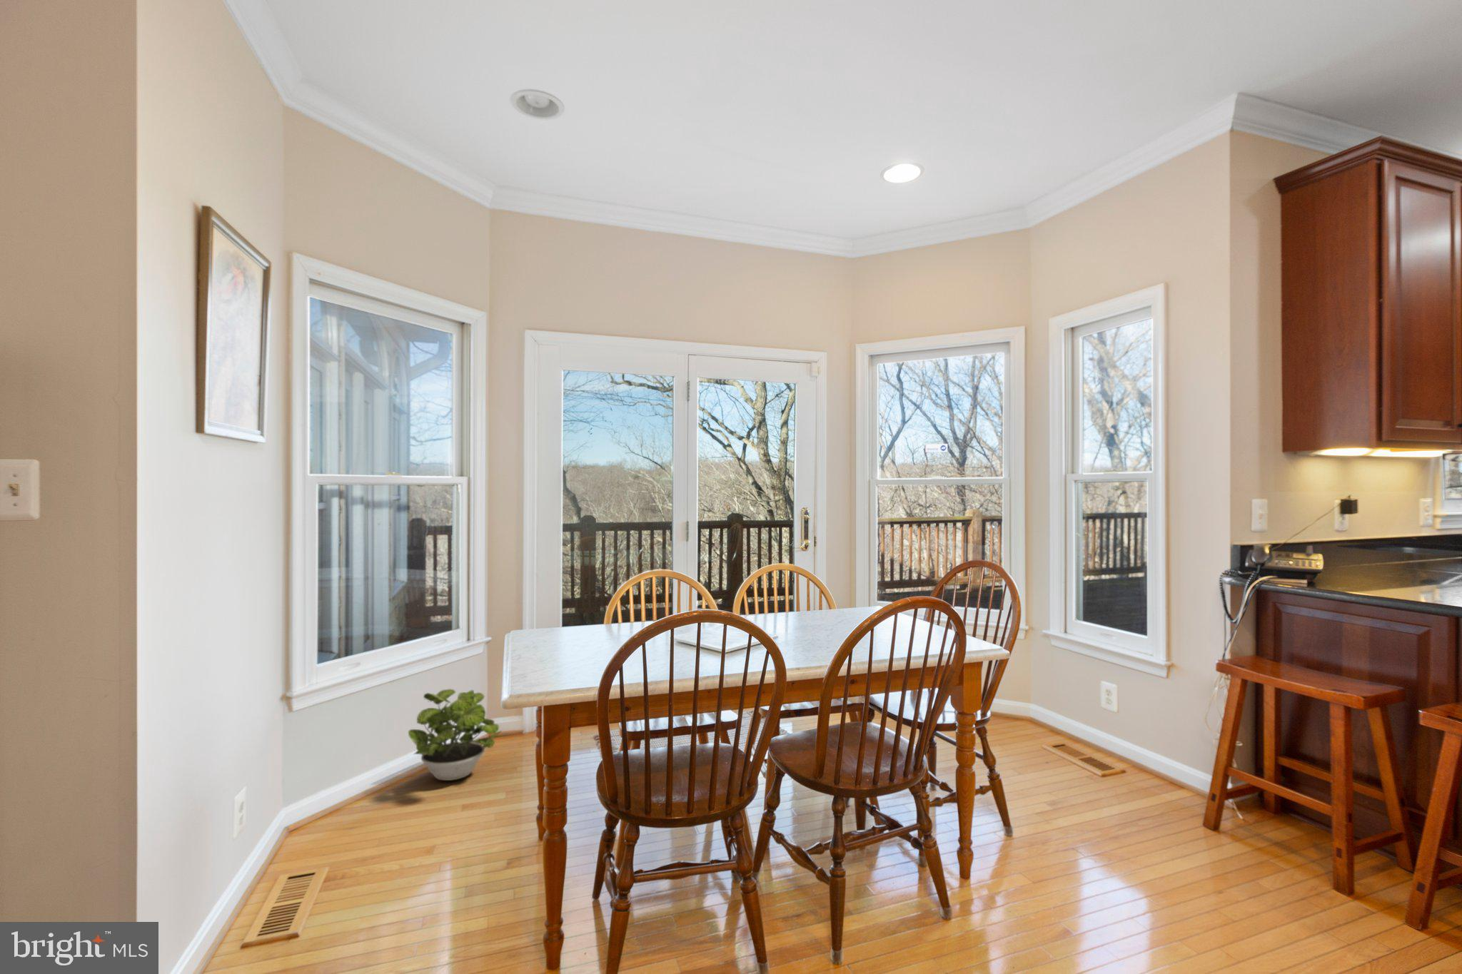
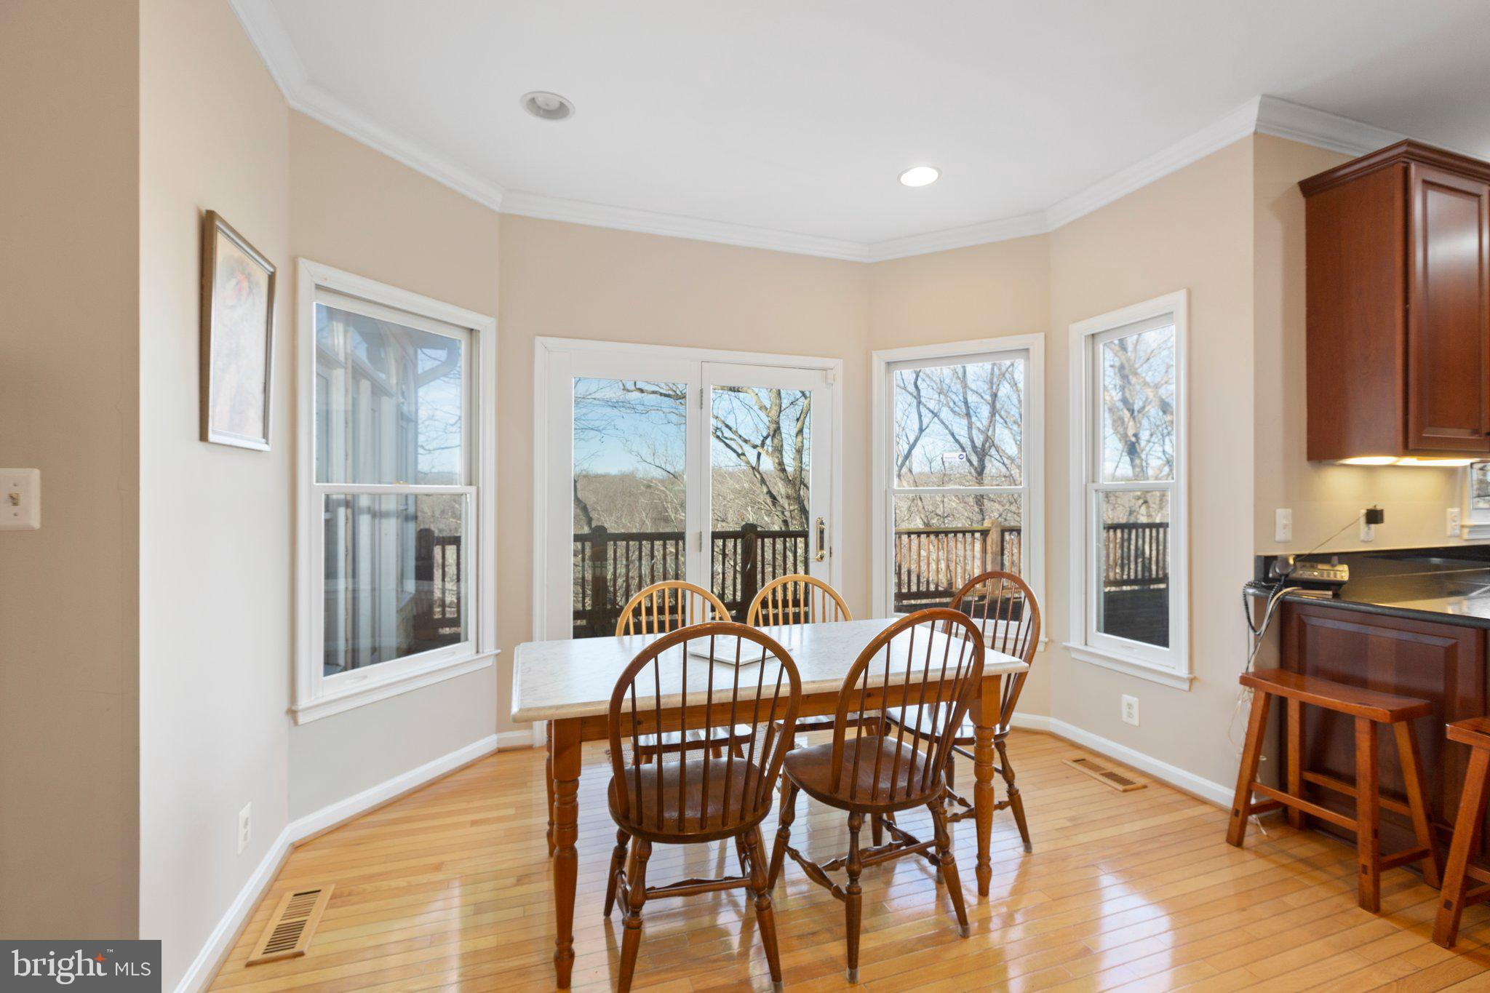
- potted plant [408,688,502,782]
